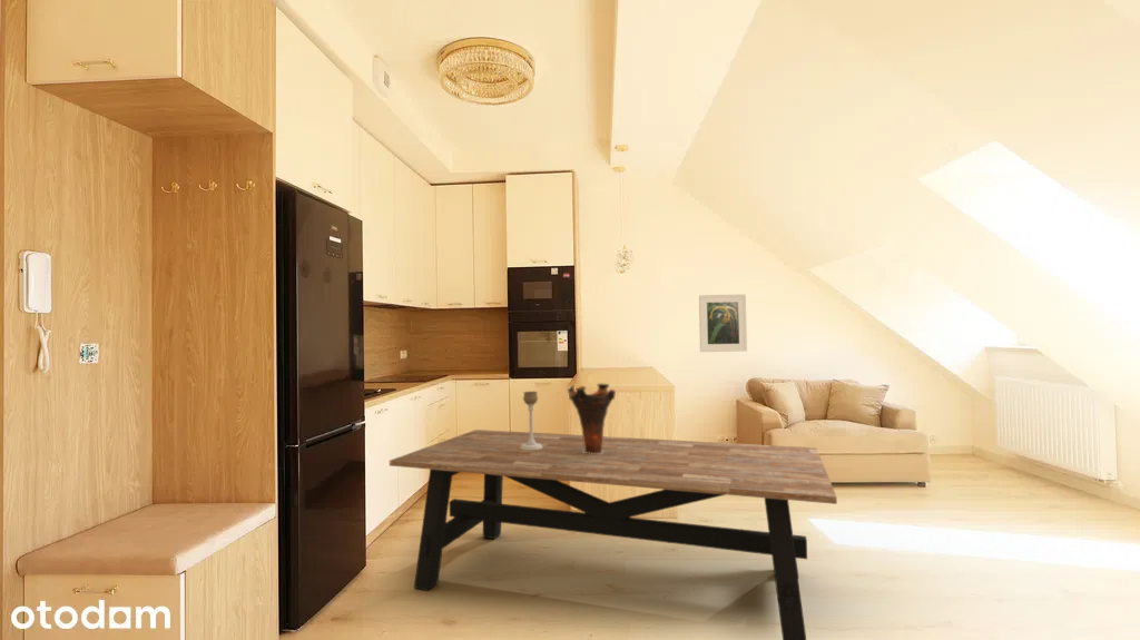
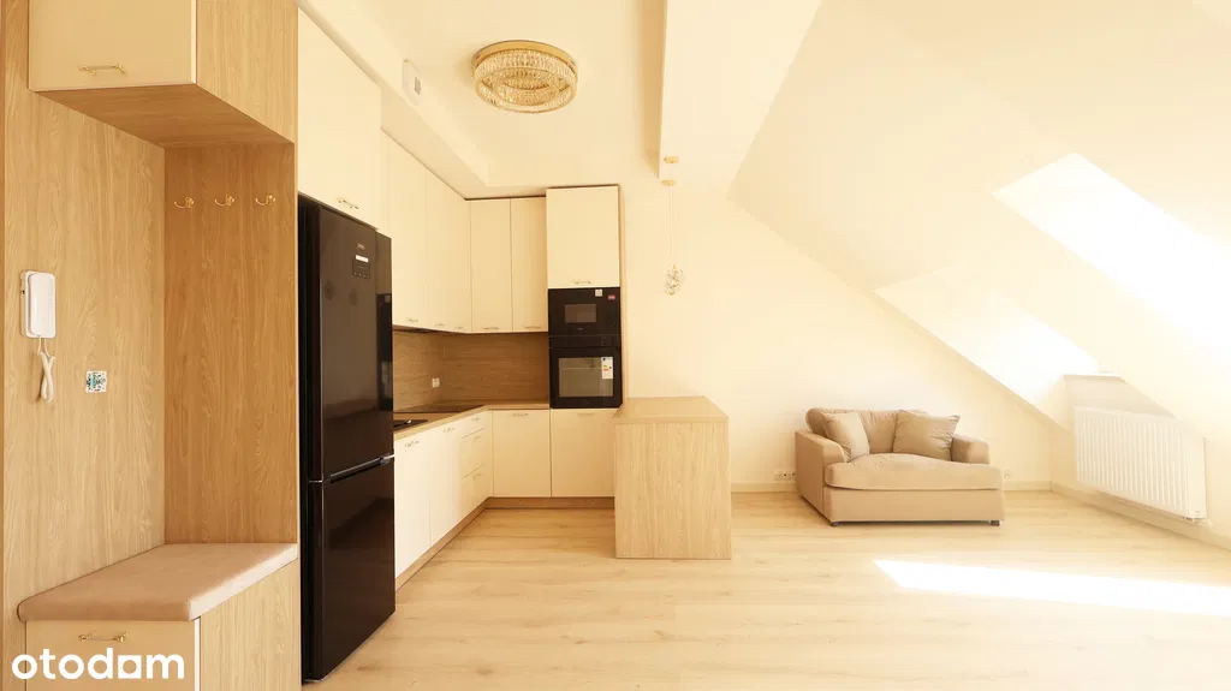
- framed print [698,293,748,353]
- dining table [389,429,838,640]
- vase [566,382,617,454]
- candle holder [520,391,543,451]
